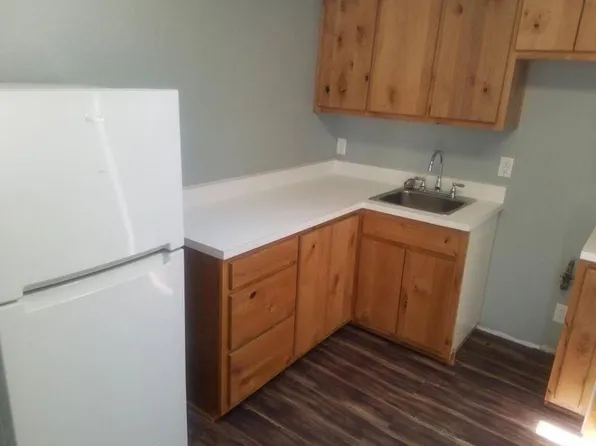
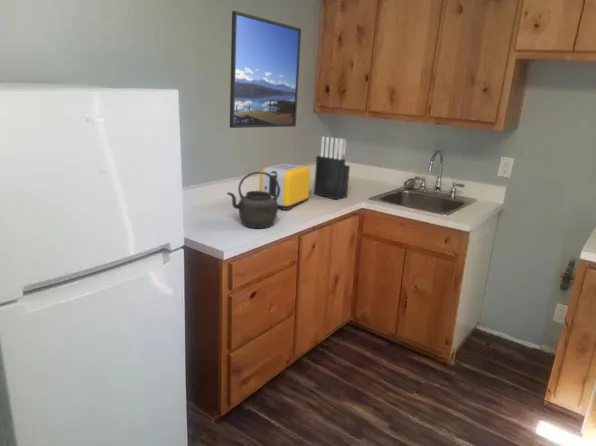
+ toaster [258,162,311,211]
+ kettle [226,171,280,229]
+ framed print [229,10,302,129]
+ knife block [313,136,351,200]
